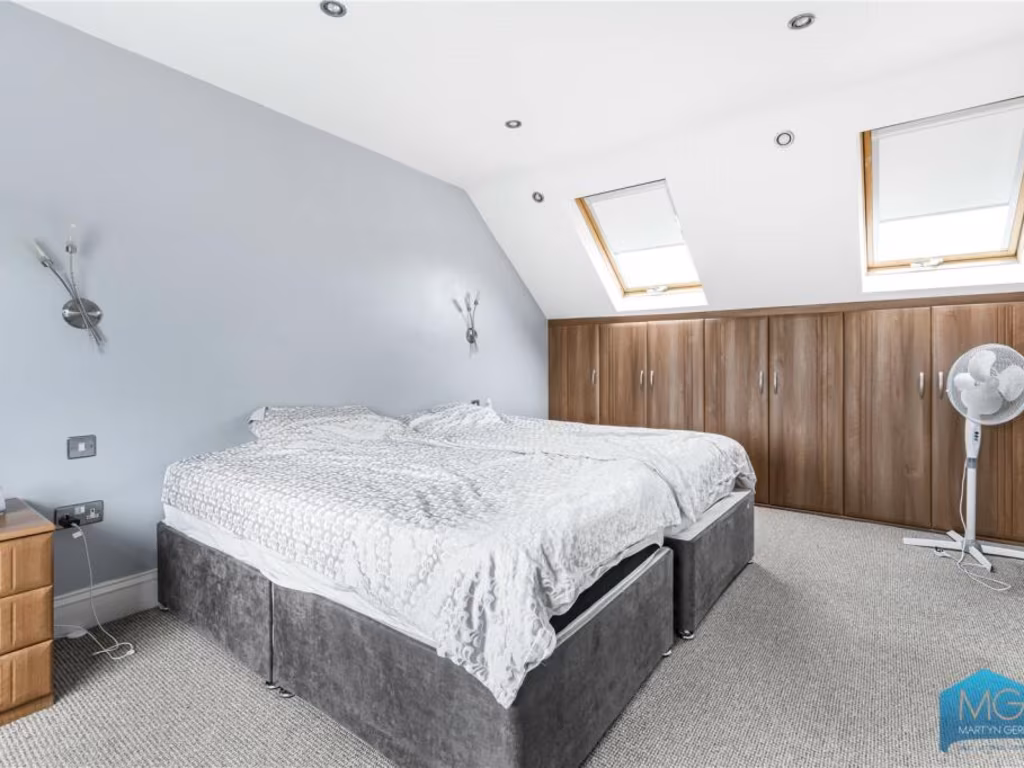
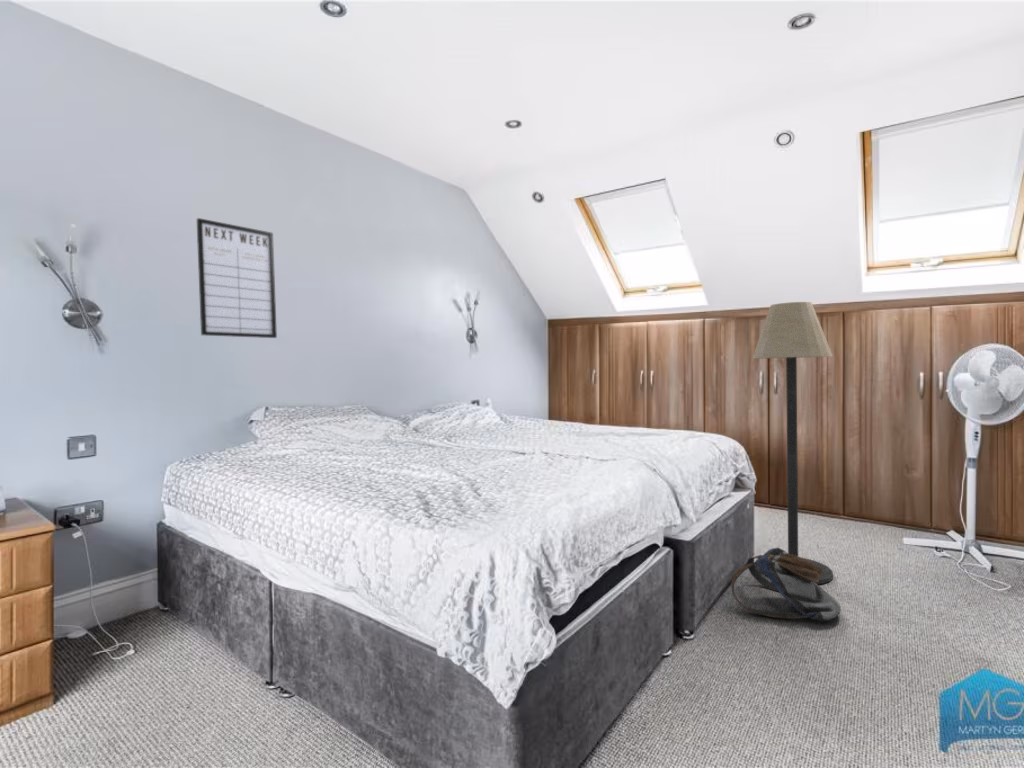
+ writing board [196,217,278,339]
+ backpack [730,547,842,622]
+ floor lamp [751,301,834,585]
